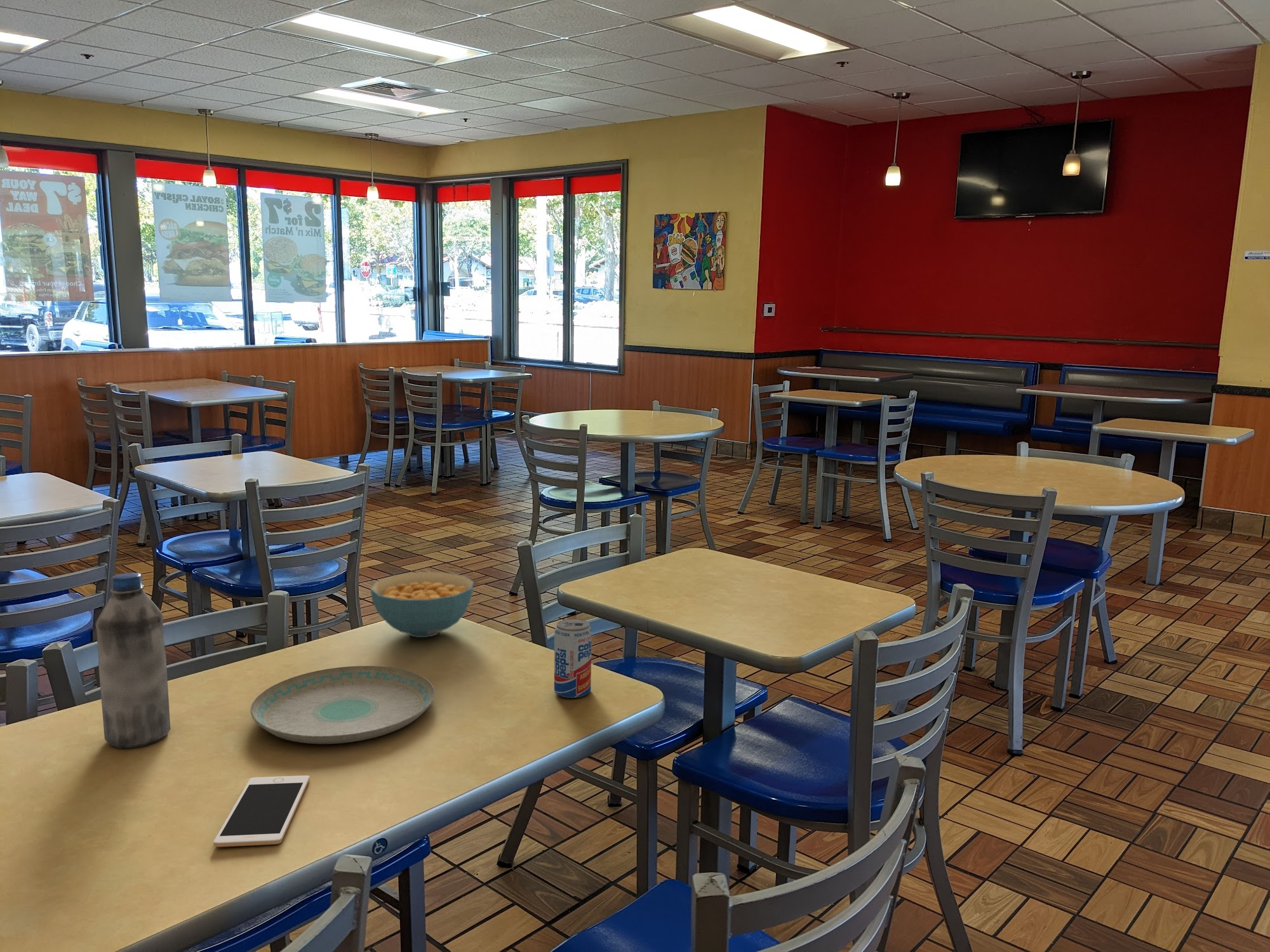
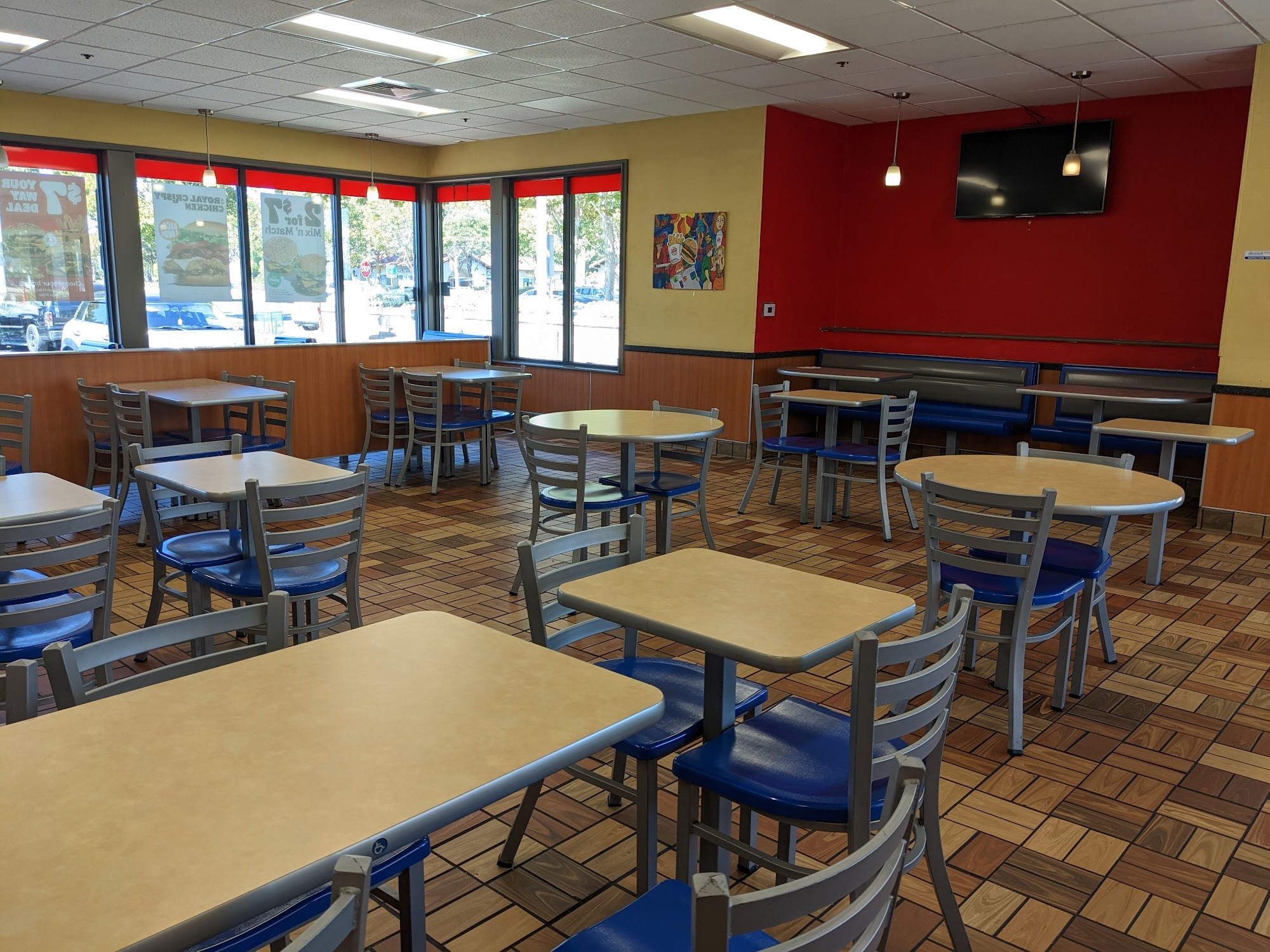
- beverage can [554,618,592,699]
- plate [250,665,436,744]
- water bottle [95,572,171,749]
- cell phone [213,775,311,847]
- cereal bowl [370,572,474,638]
